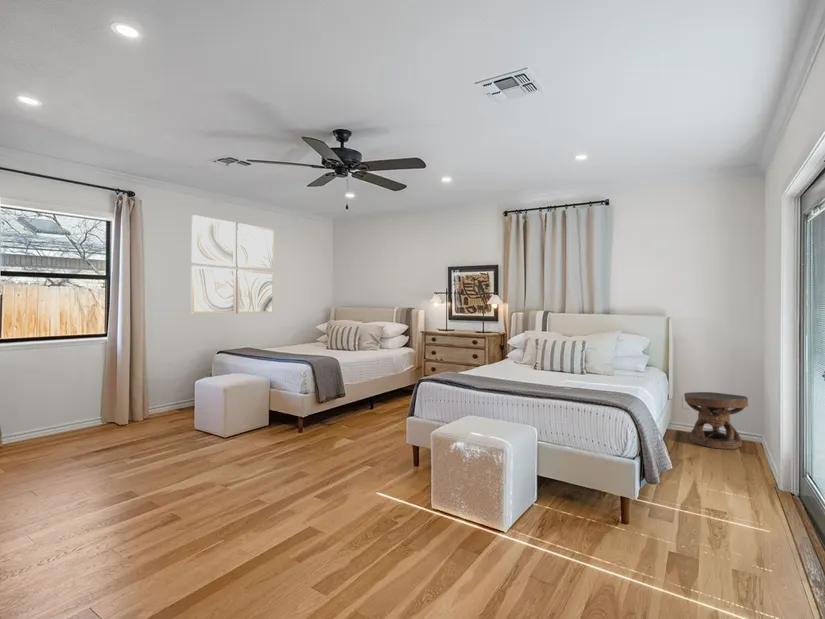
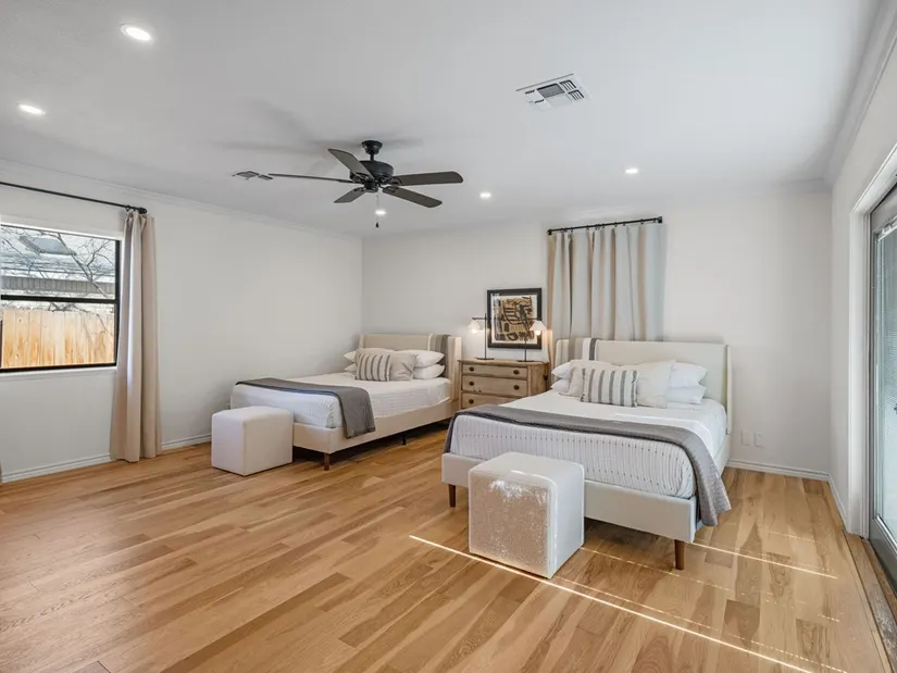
- carved stool [683,391,749,450]
- wall art [190,214,275,315]
